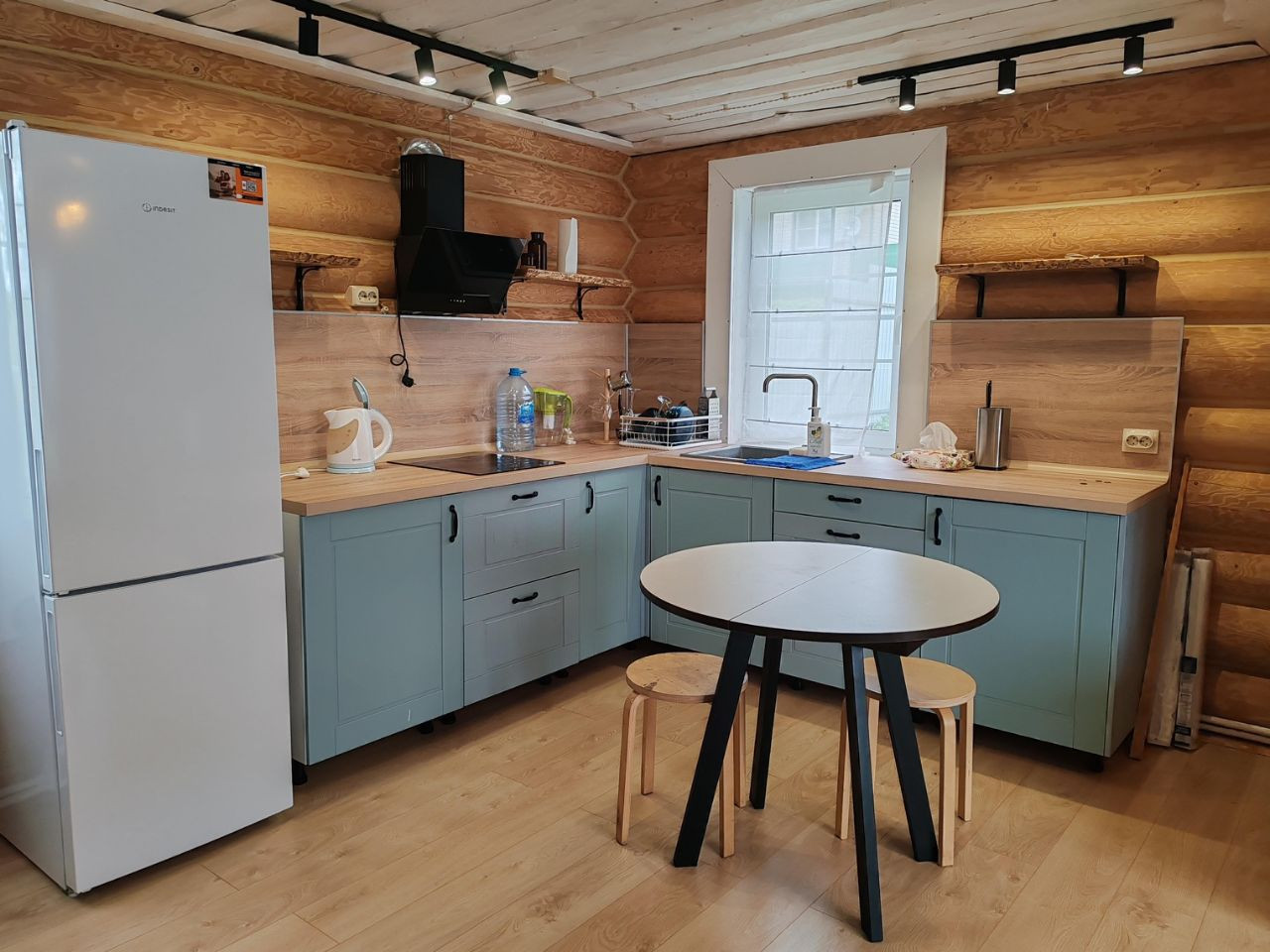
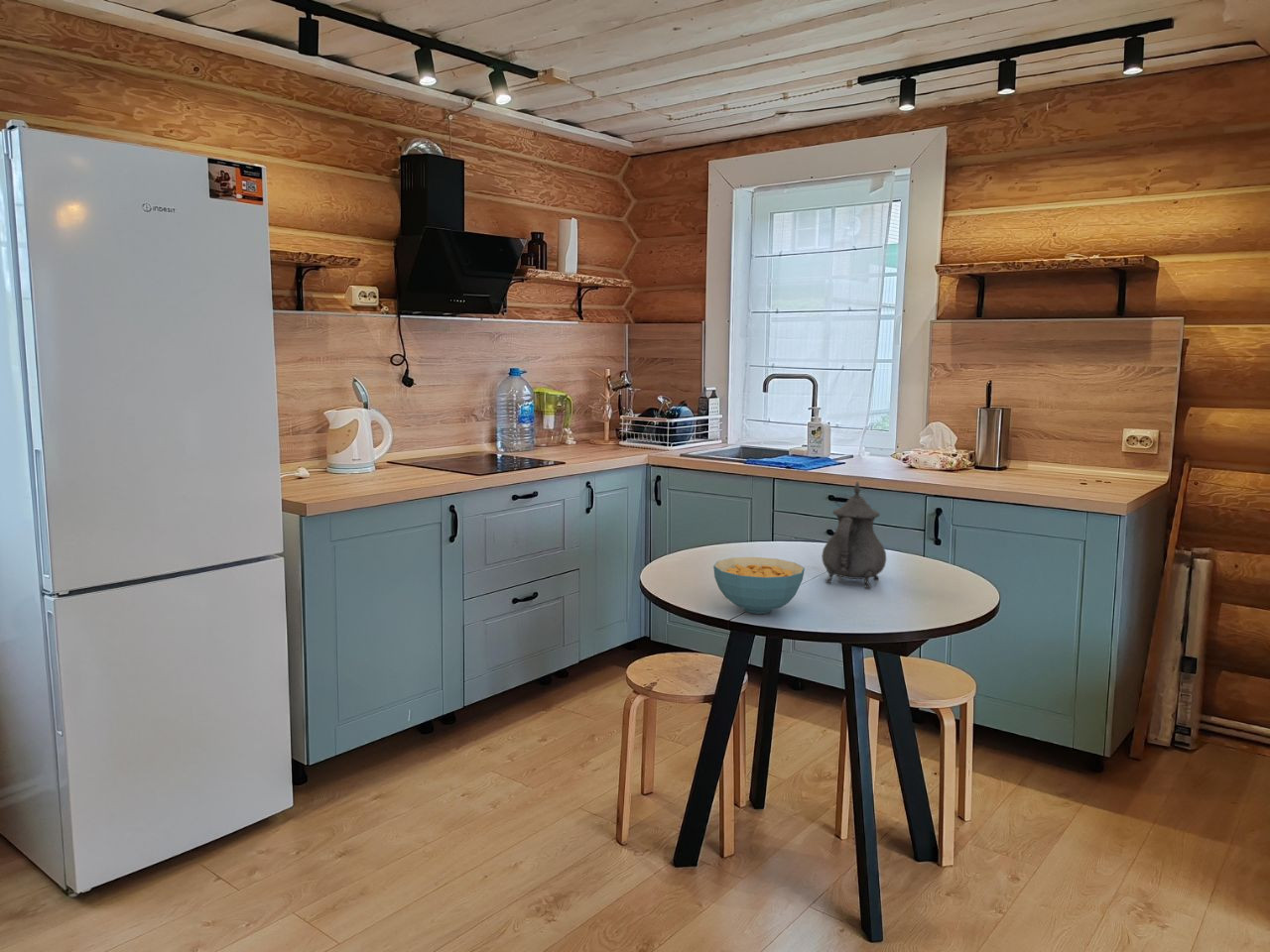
+ teapot [821,481,887,589]
+ cereal bowl [712,556,806,615]
